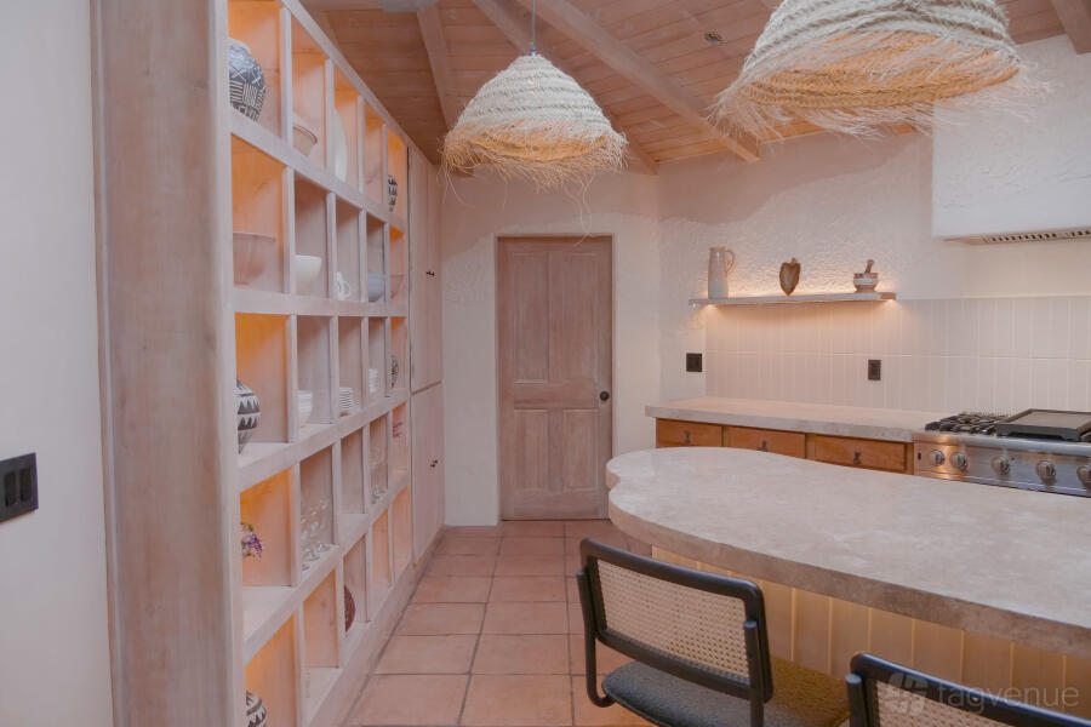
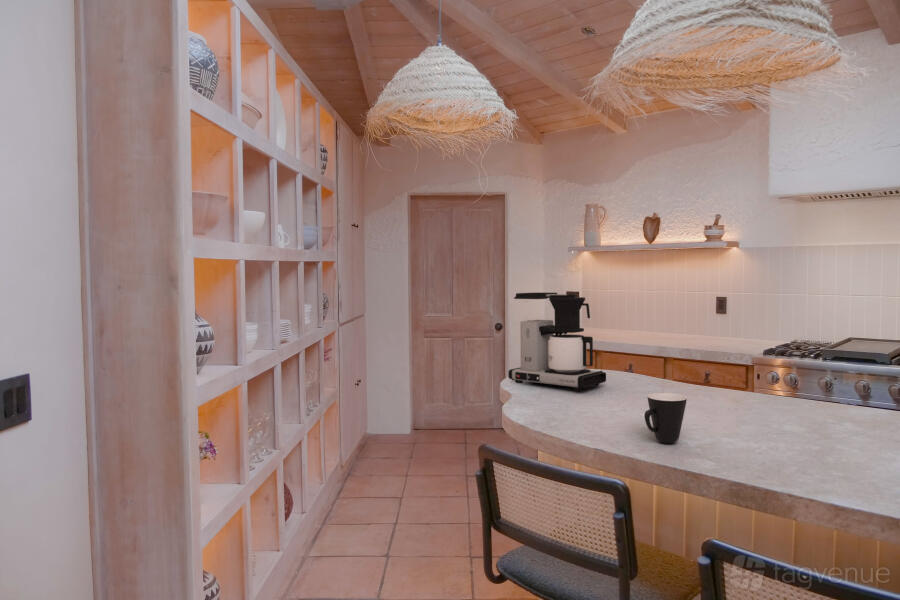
+ mug [644,392,688,444]
+ coffee maker [508,292,607,392]
